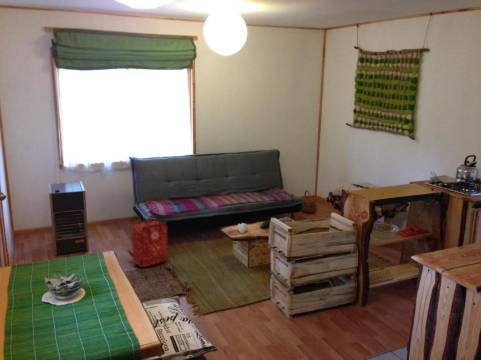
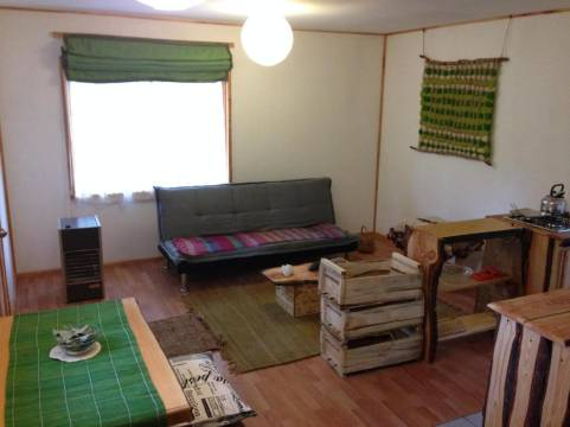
- backpack [126,217,169,268]
